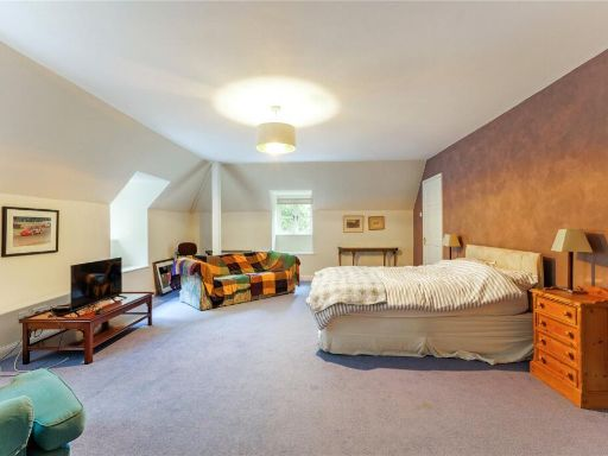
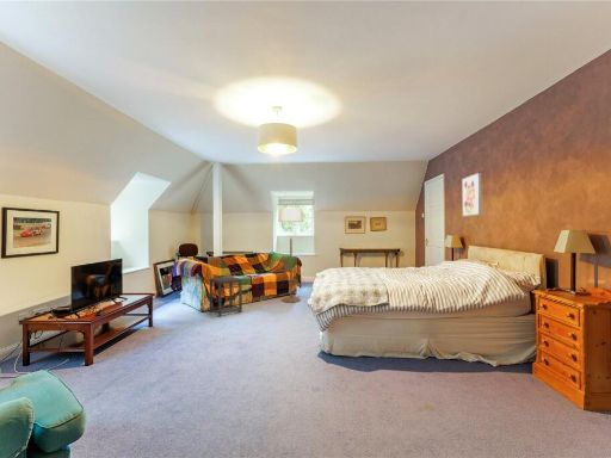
+ wall art [461,172,482,218]
+ side table [208,276,243,317]
+ floor lamp [277,203,304,303]
